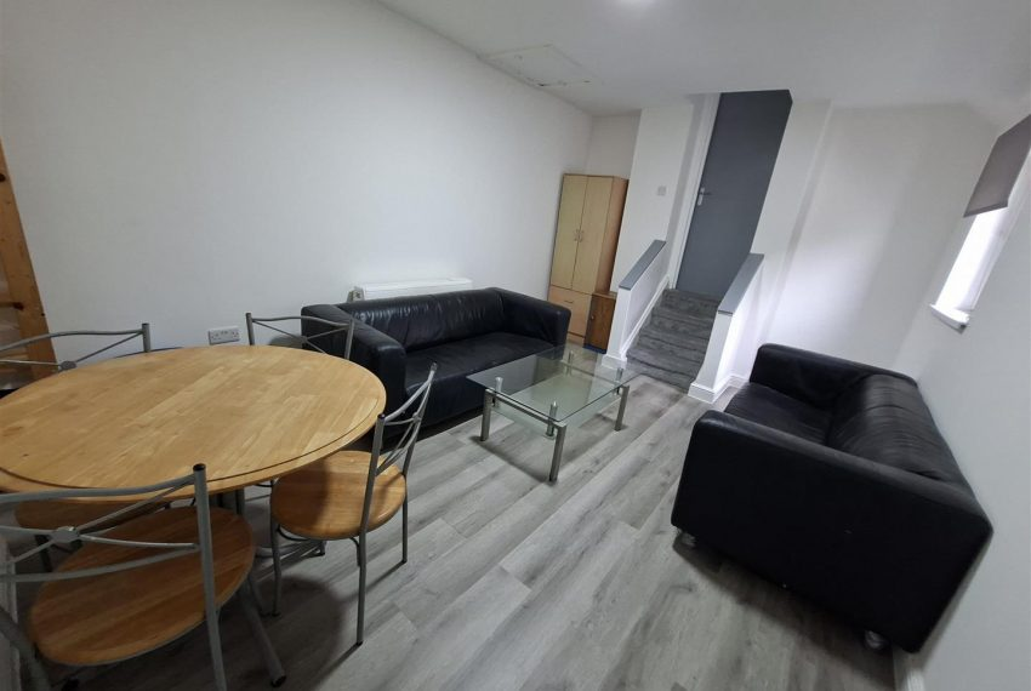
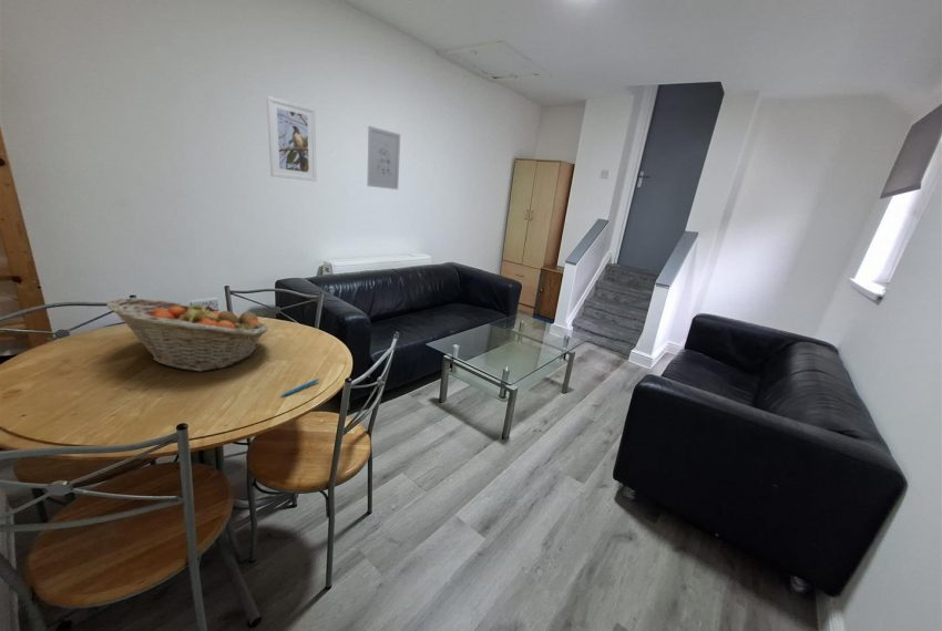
+ fruit basket [105,297,269,373]
+ pen [280,377,320,397]
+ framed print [265,95,318,183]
+ wall art [366,125,401,190]
